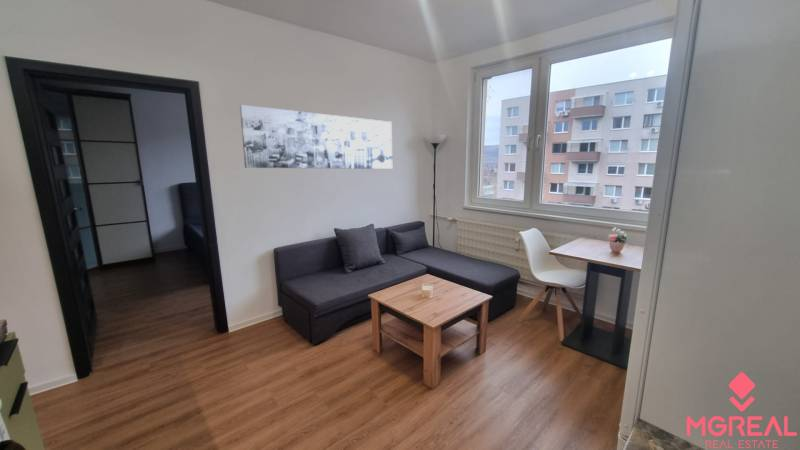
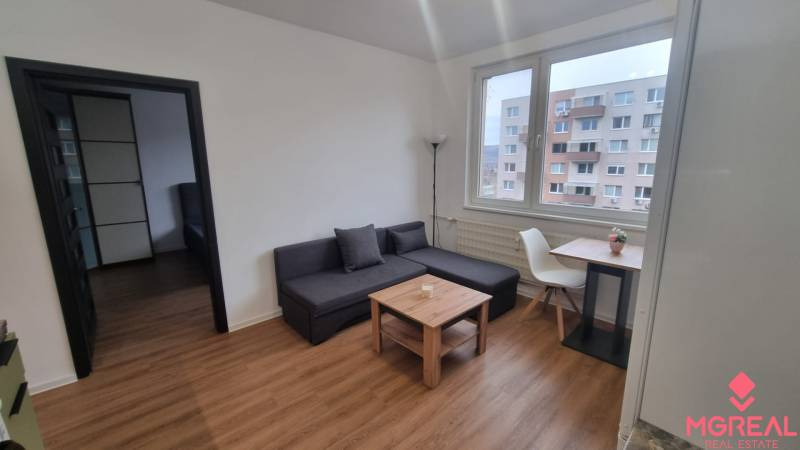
- wall art [239,104,393,170]
